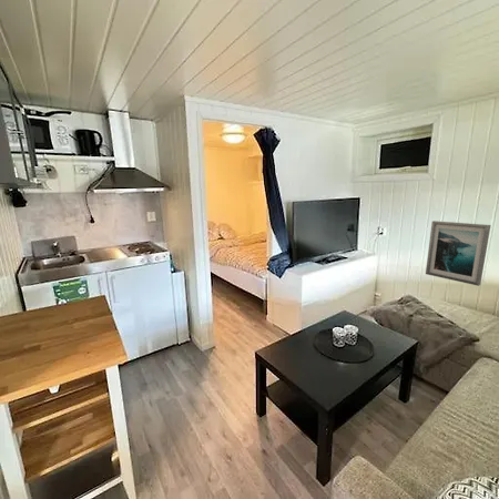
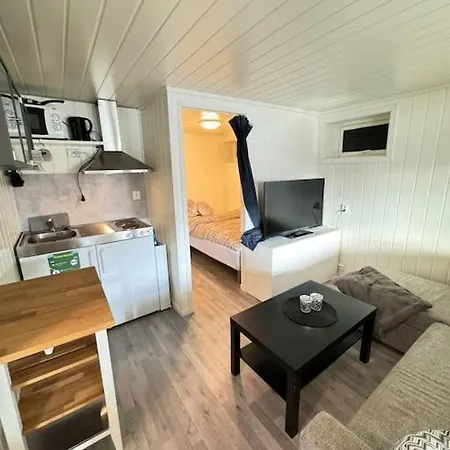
- wall art [425,220,492,287]
